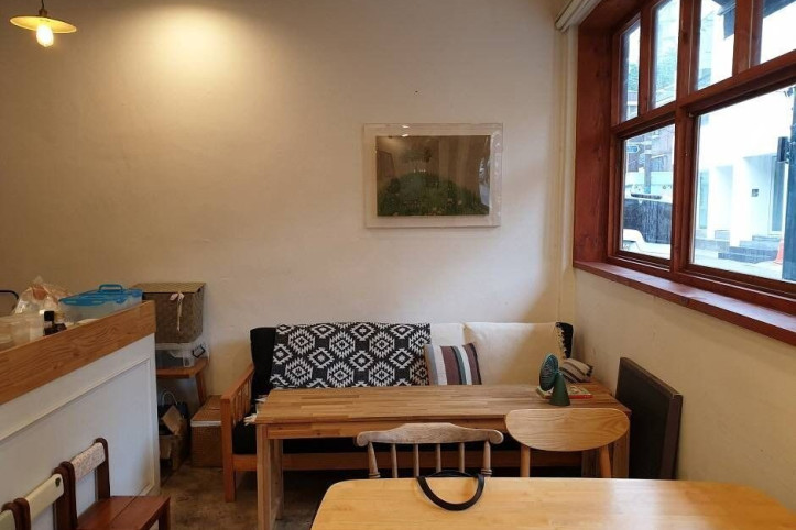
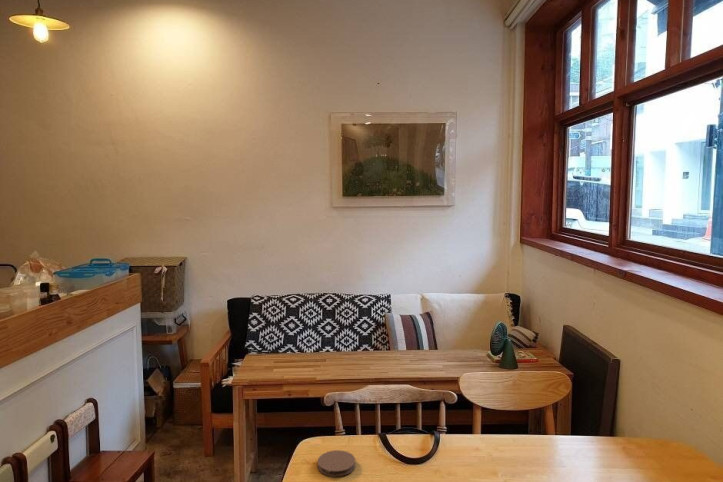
+ coaster [316,449,356,477]
